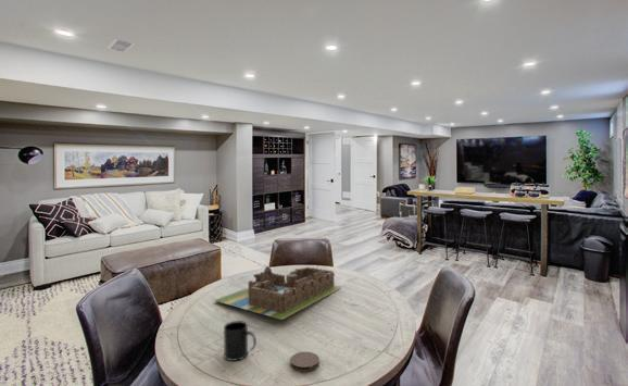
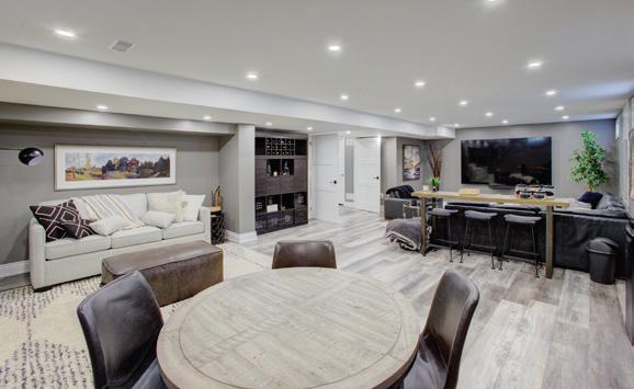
- coaster [289,351,321,372]
- board game [213,265,344,321]
- mug [223,320,258,362]
